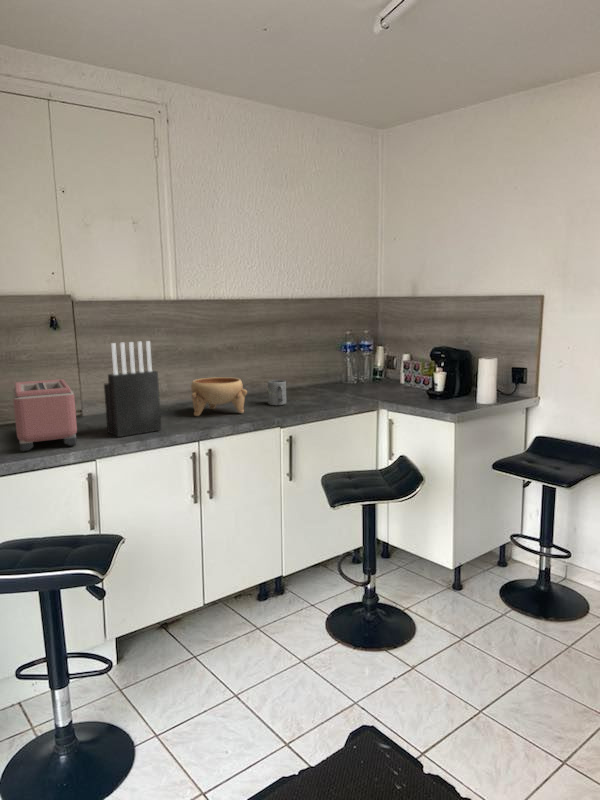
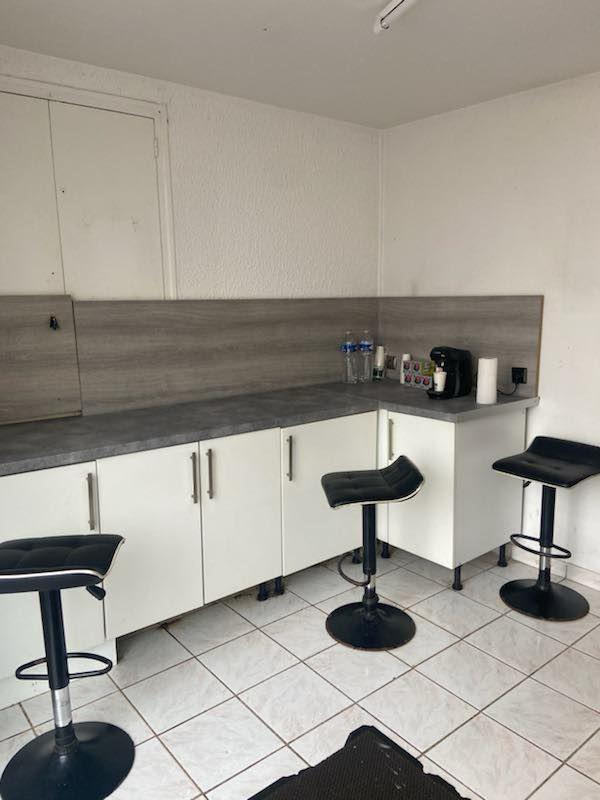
- toaster [11,378,78,452]
- knife block [103,340,162,438]
- mug [267,379,287,406]
- bowl [190,376,248,417]
